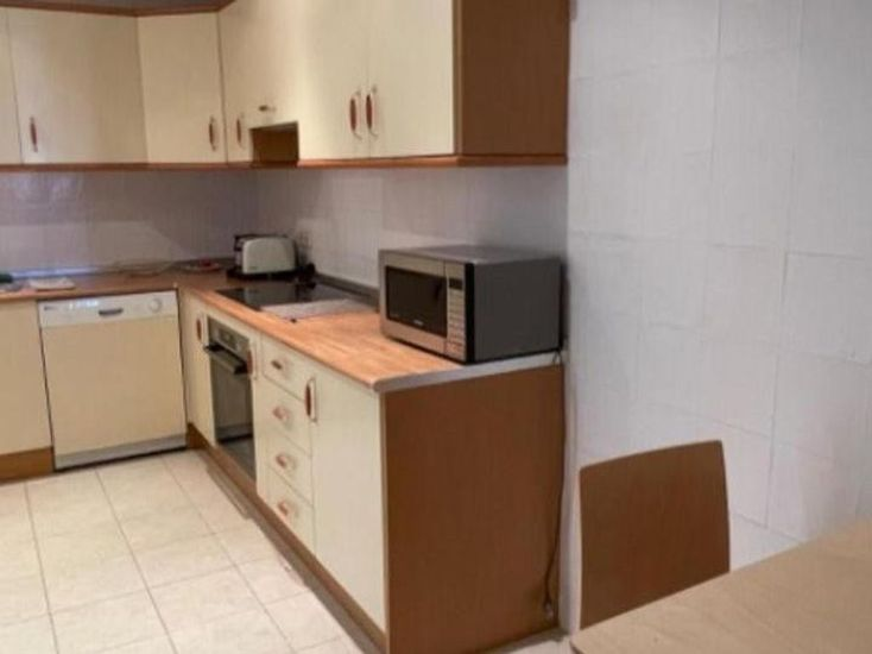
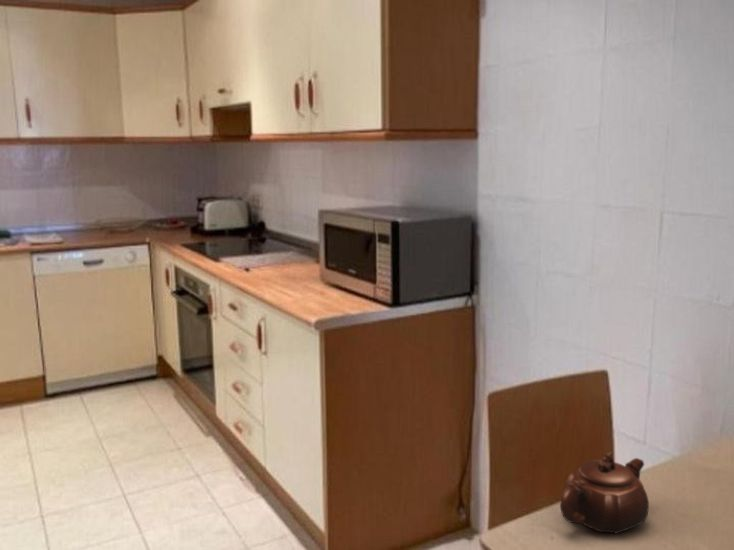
+ teapot [559,451,650,534]
